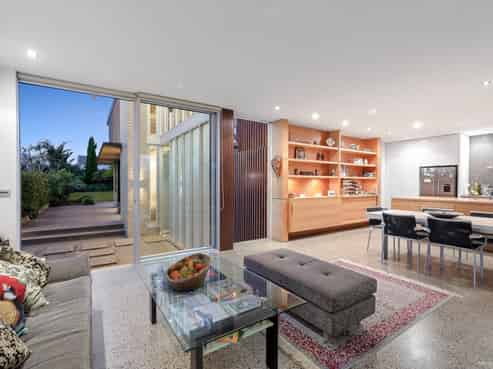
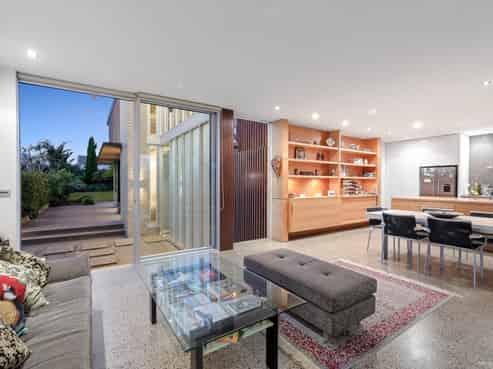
- fruit basket [164,252,214,292]
